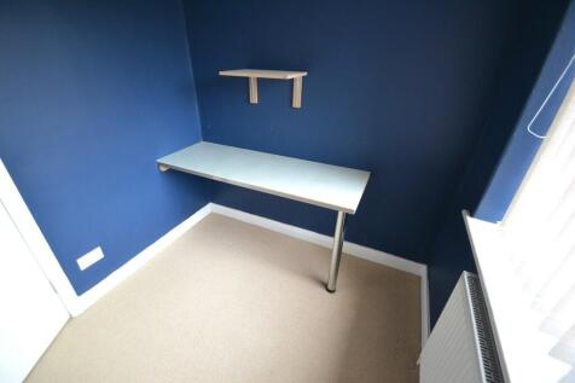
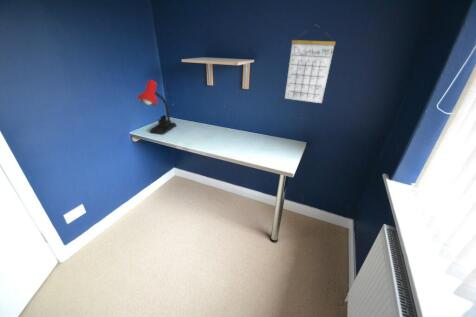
+ calendar [284,23,337,104]
+ desk lamp [137,79,177,135]
